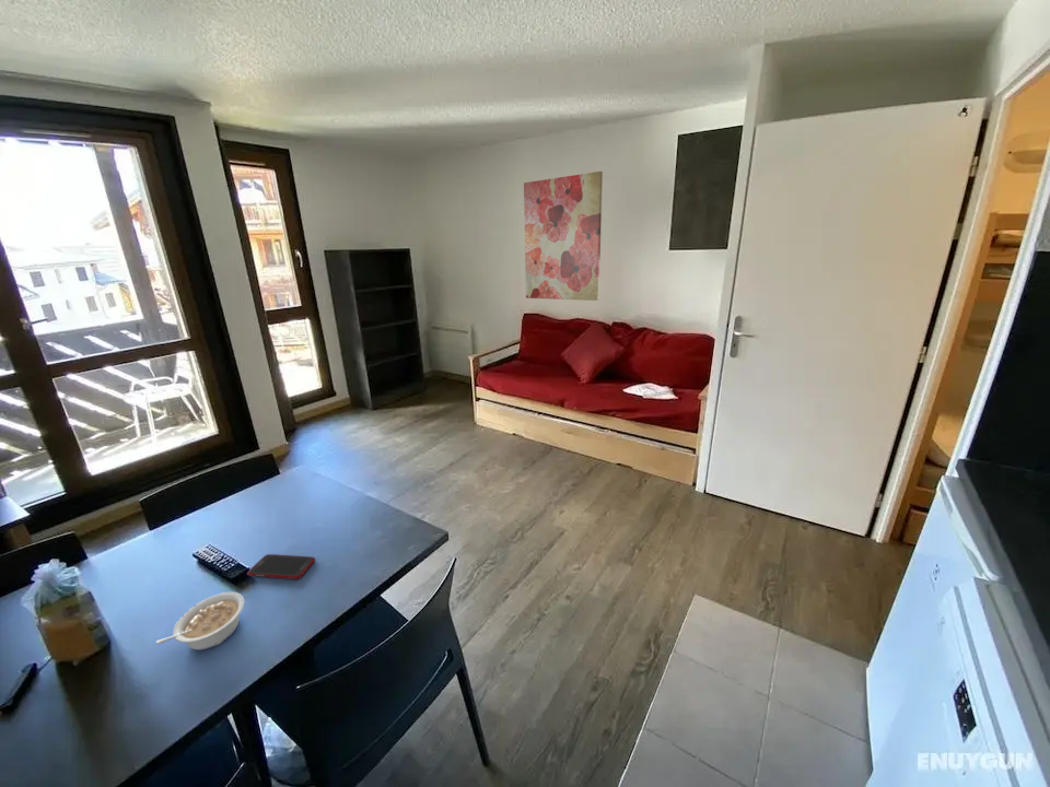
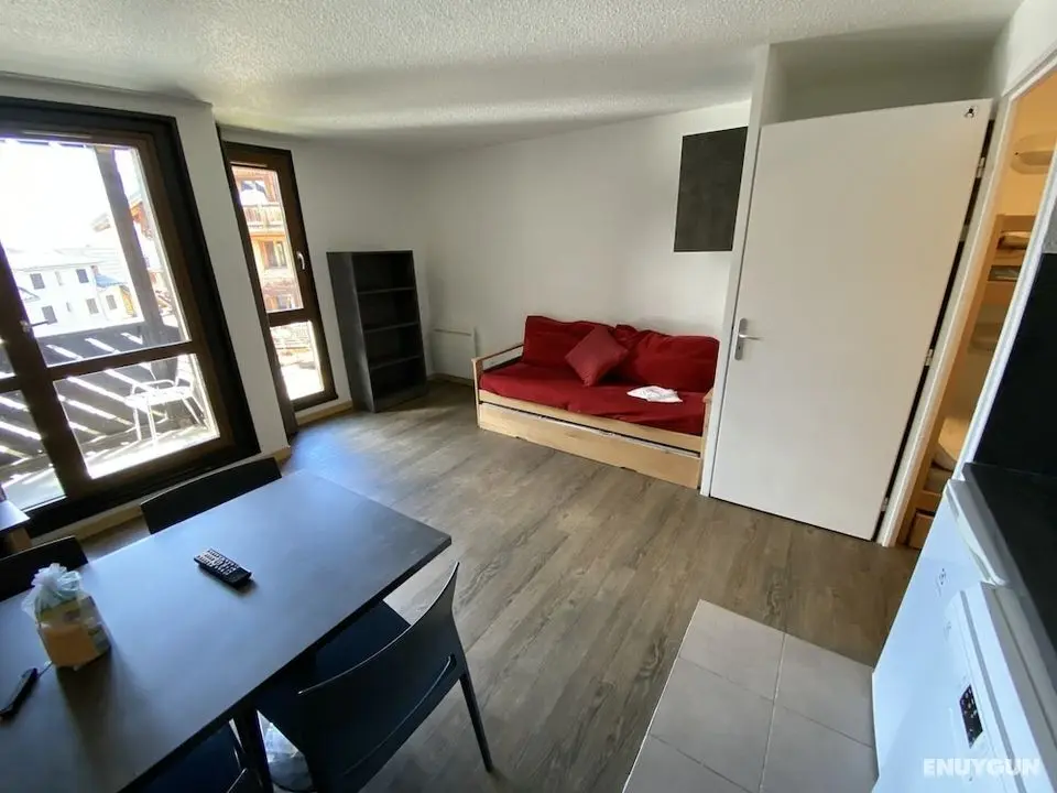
- wall art [523,171,604,302]
- legume [155,591,246,651]
- cell phone [246,553,316,580]
